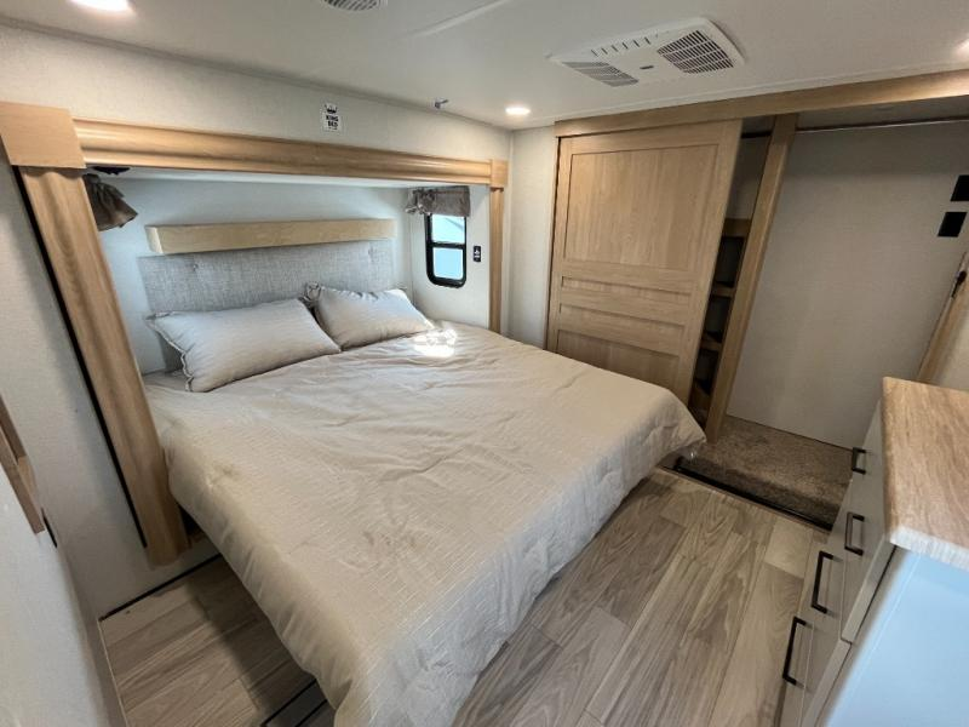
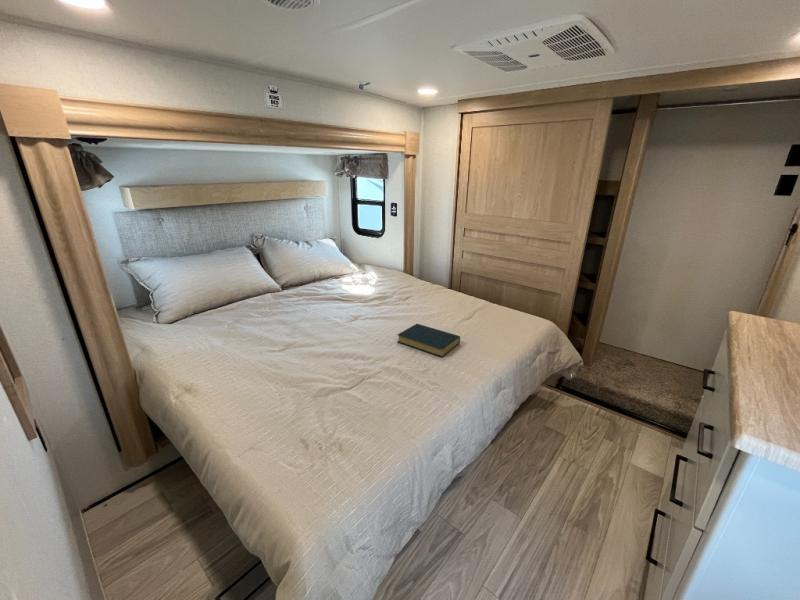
+ hardback book [396,323,461,358]
